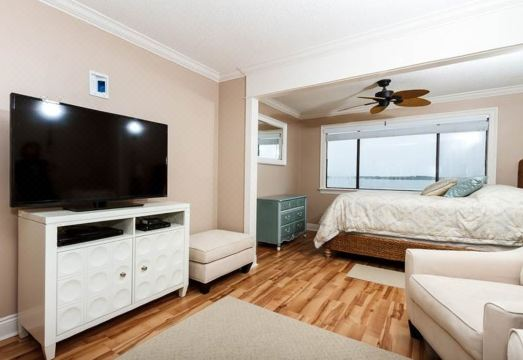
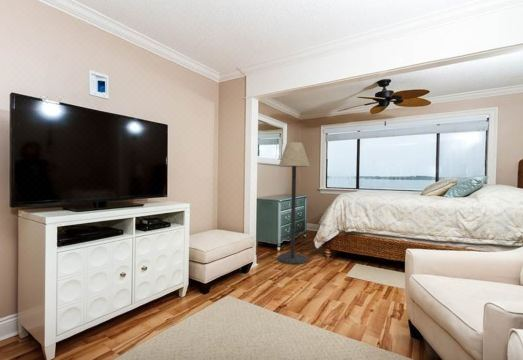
+ floor lamp [277,141,311,265]
